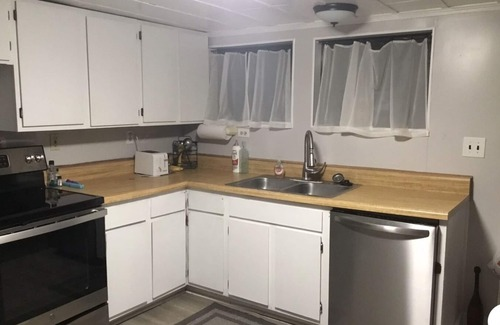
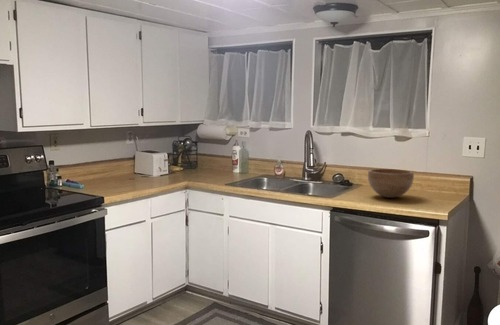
+ bowl [367,168,415,199]
